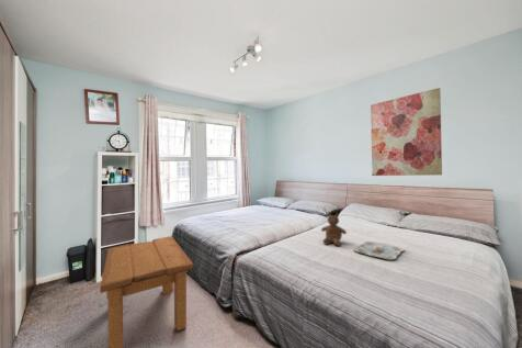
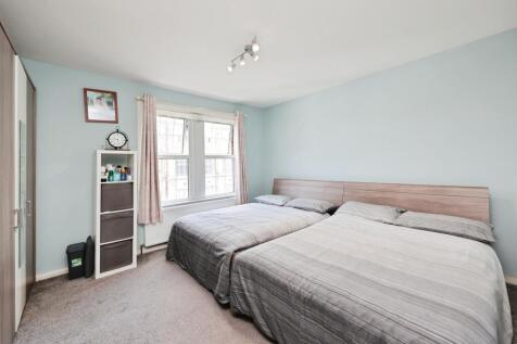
- teddy bear [320,212,348,247]
- side table [99,235,194,348]
- serving tray [353,240,406,260]
- wall art [370,87,443,177]
